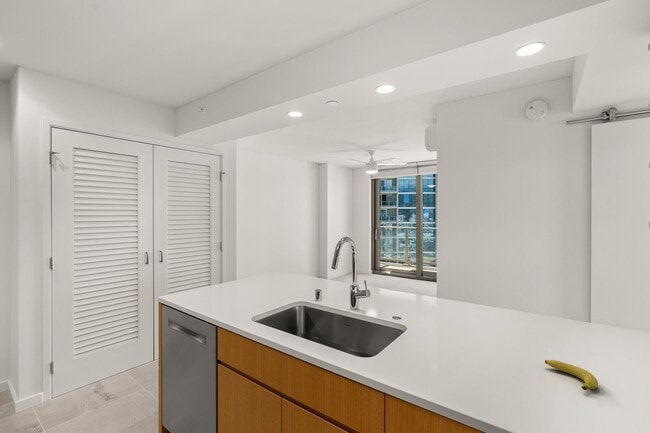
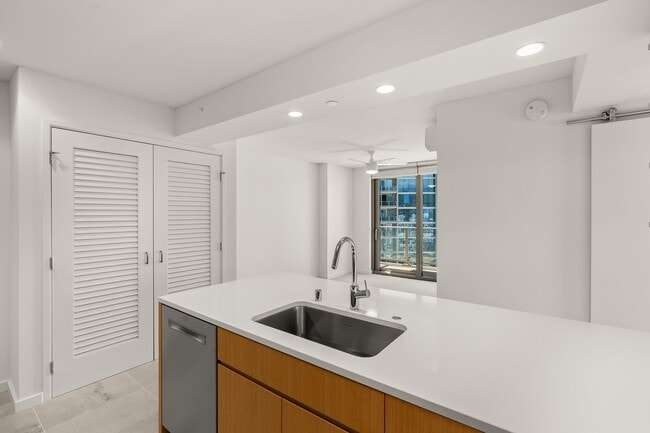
- fruit [544,359,599,391]
